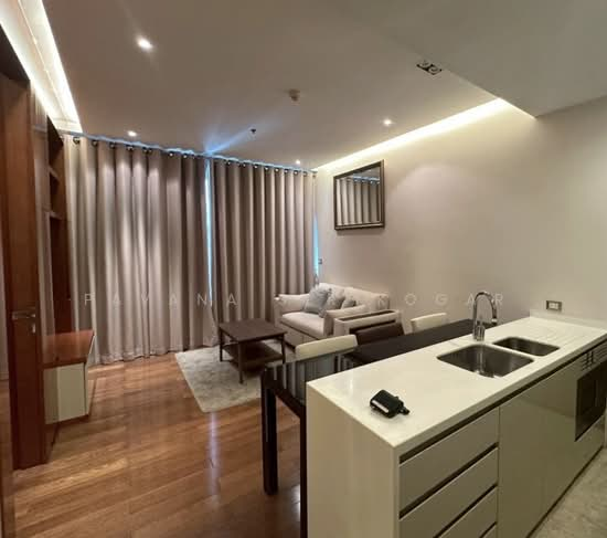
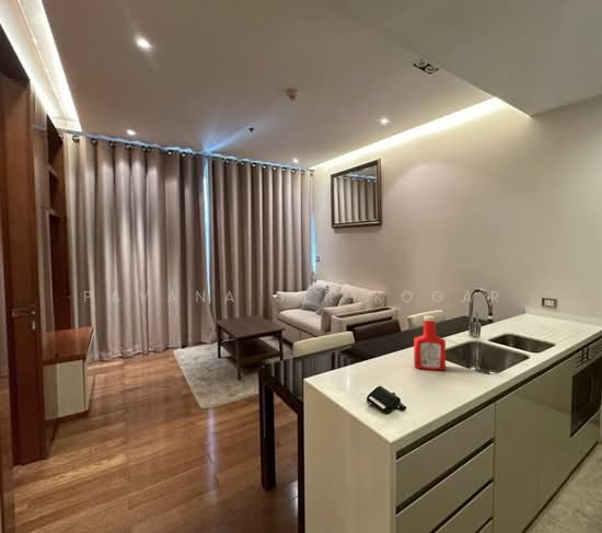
+ soap bottle [413,314,447,371]
